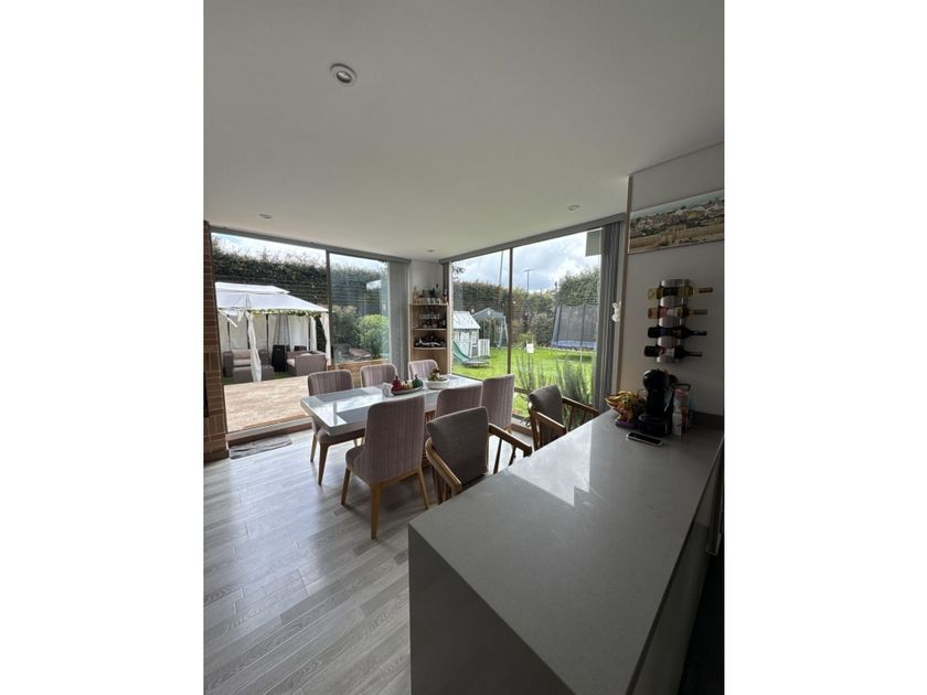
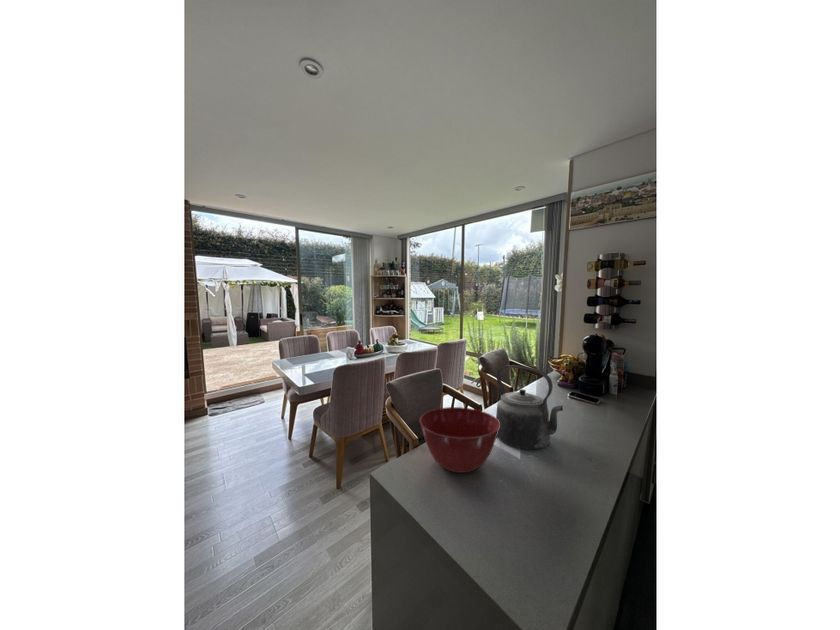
+ kettle [495,364,564,450]
+ mixing bowl [419,406,500,474]
